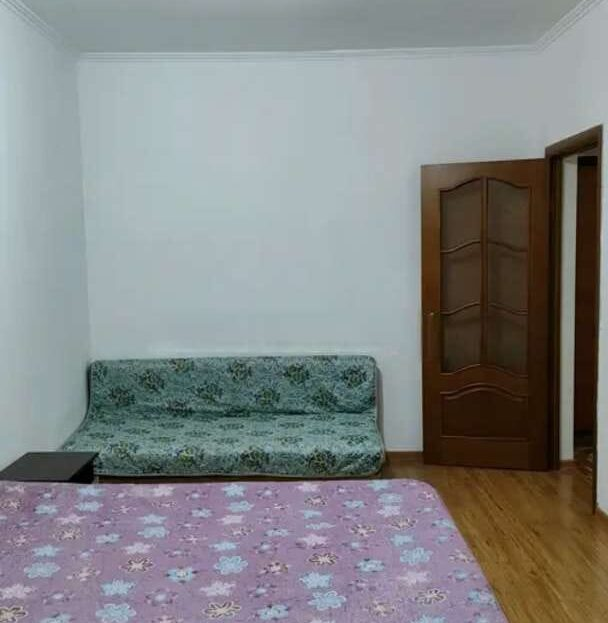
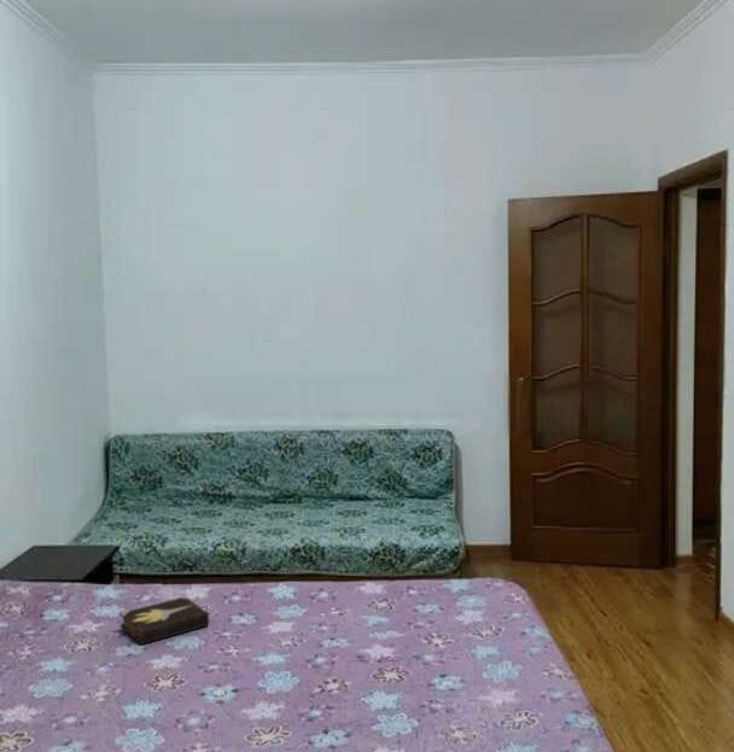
+ hardback book [118,595,211,646]
